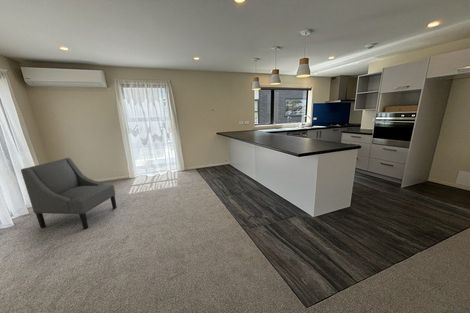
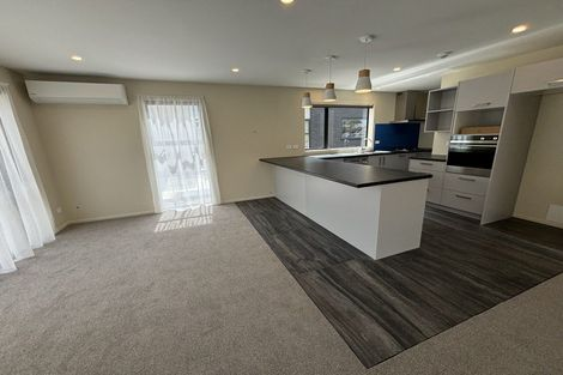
- chair [20,157,118,230]
